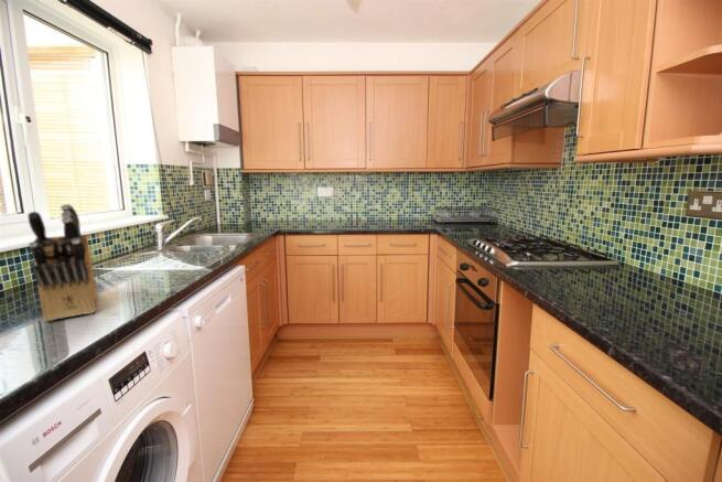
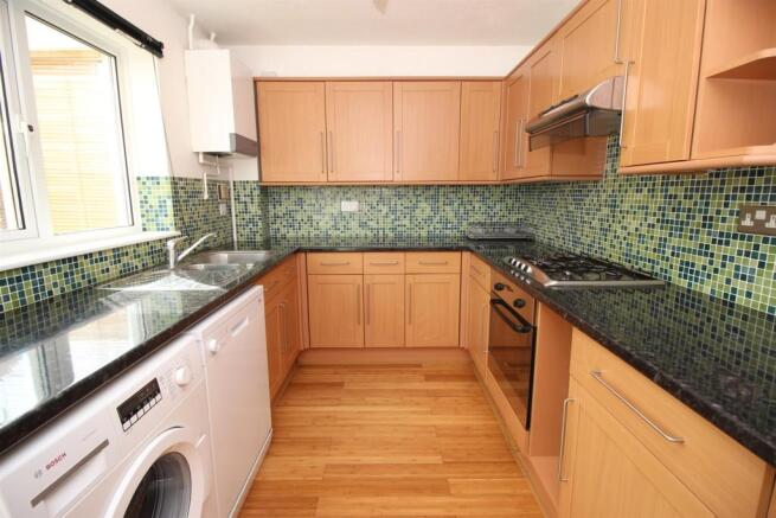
- knife block [26,203,98,322]
